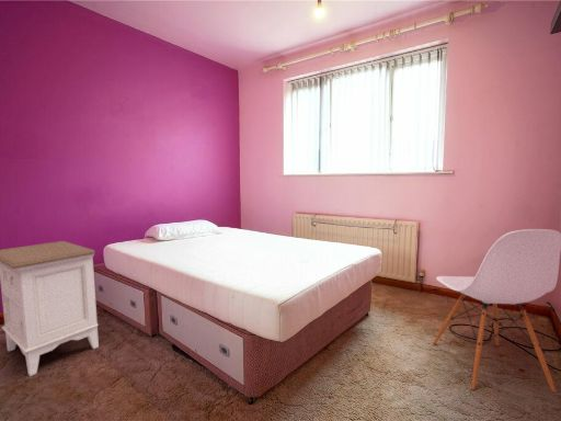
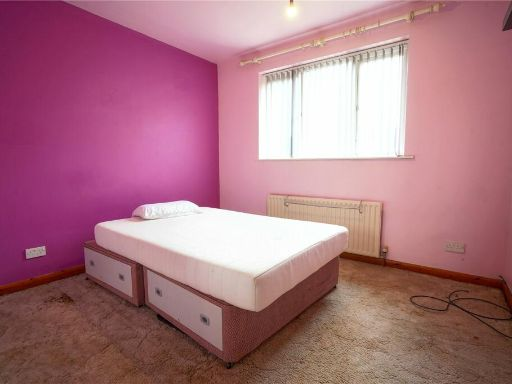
- chair [432,228,561,394]
- nightstand [0,240,100,377]
